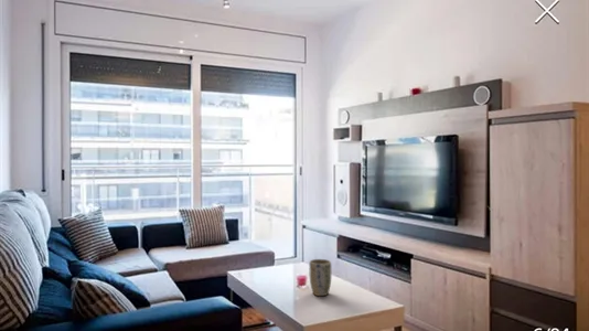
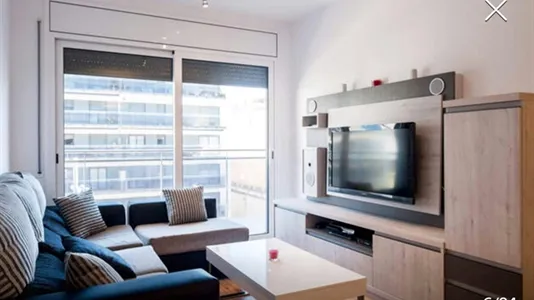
- plant pot [308,258,332,297]
